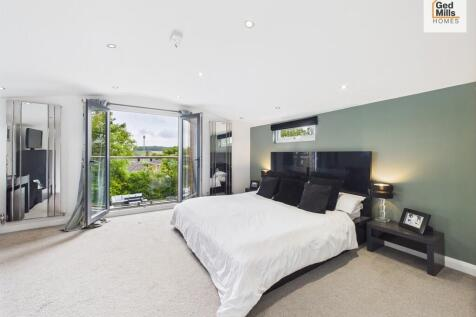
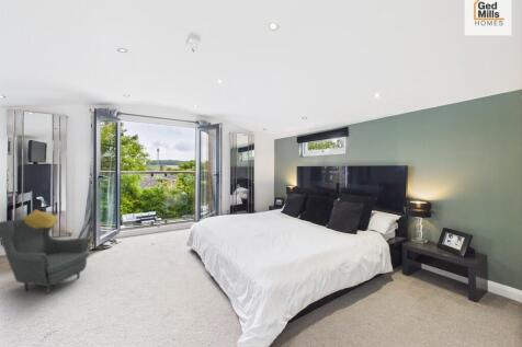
+ armchair [0,208,92,294]
